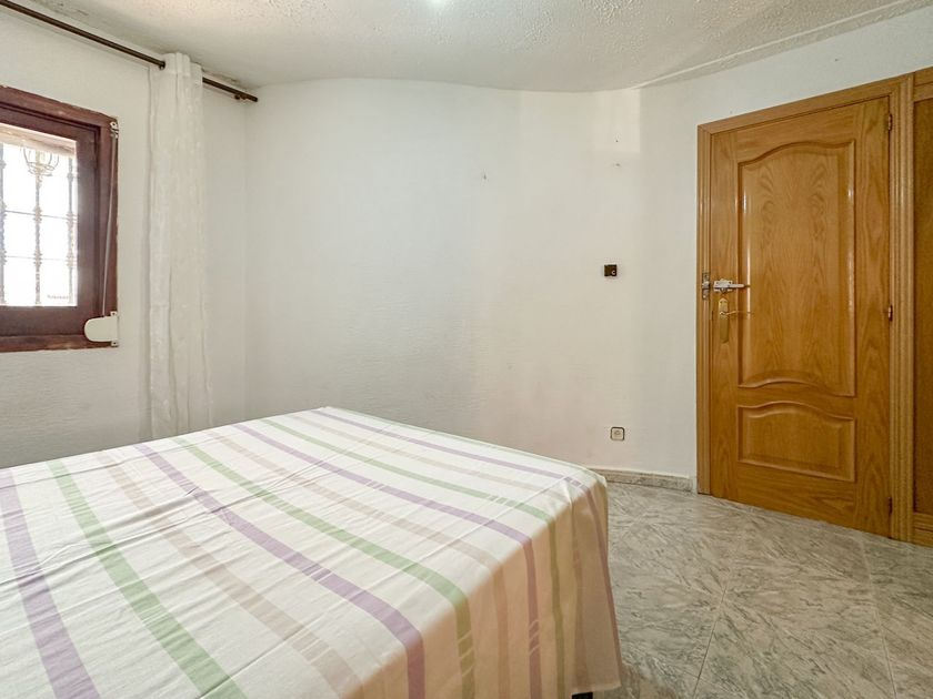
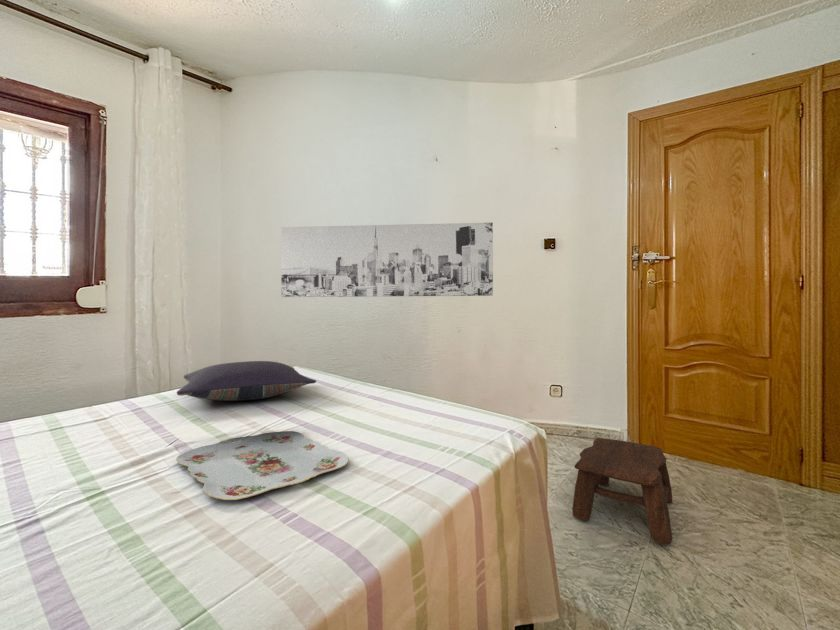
+ wall art [280,222,494,298]
+ stool [572,437,673,546]
+ pillow [176,360,317,402]
+ serving tray [175,430,349,501]
